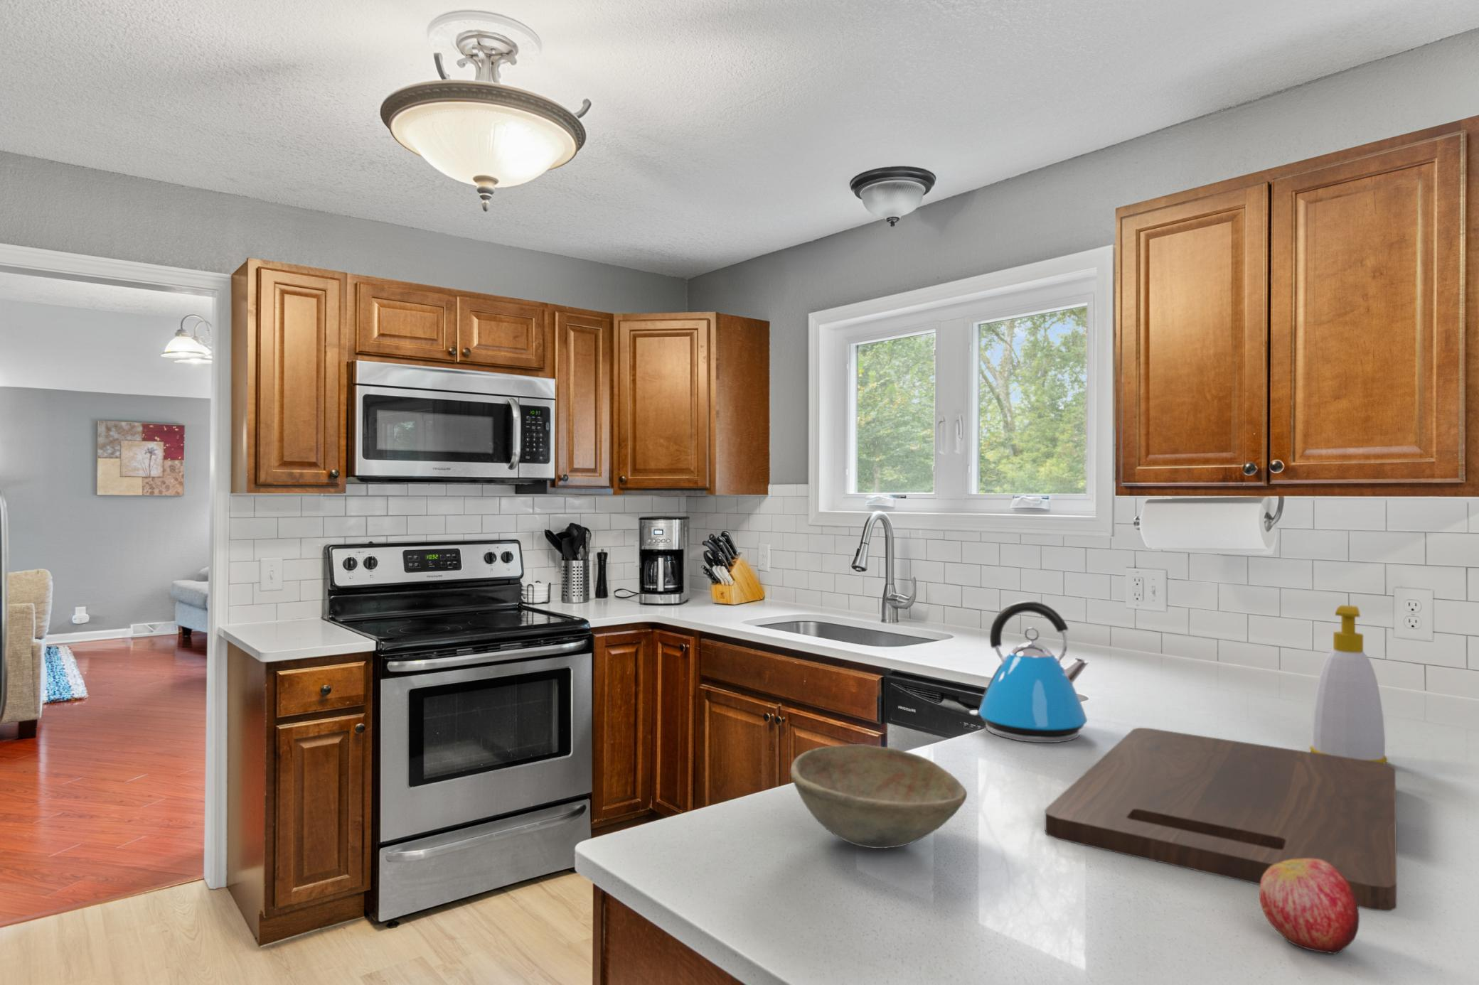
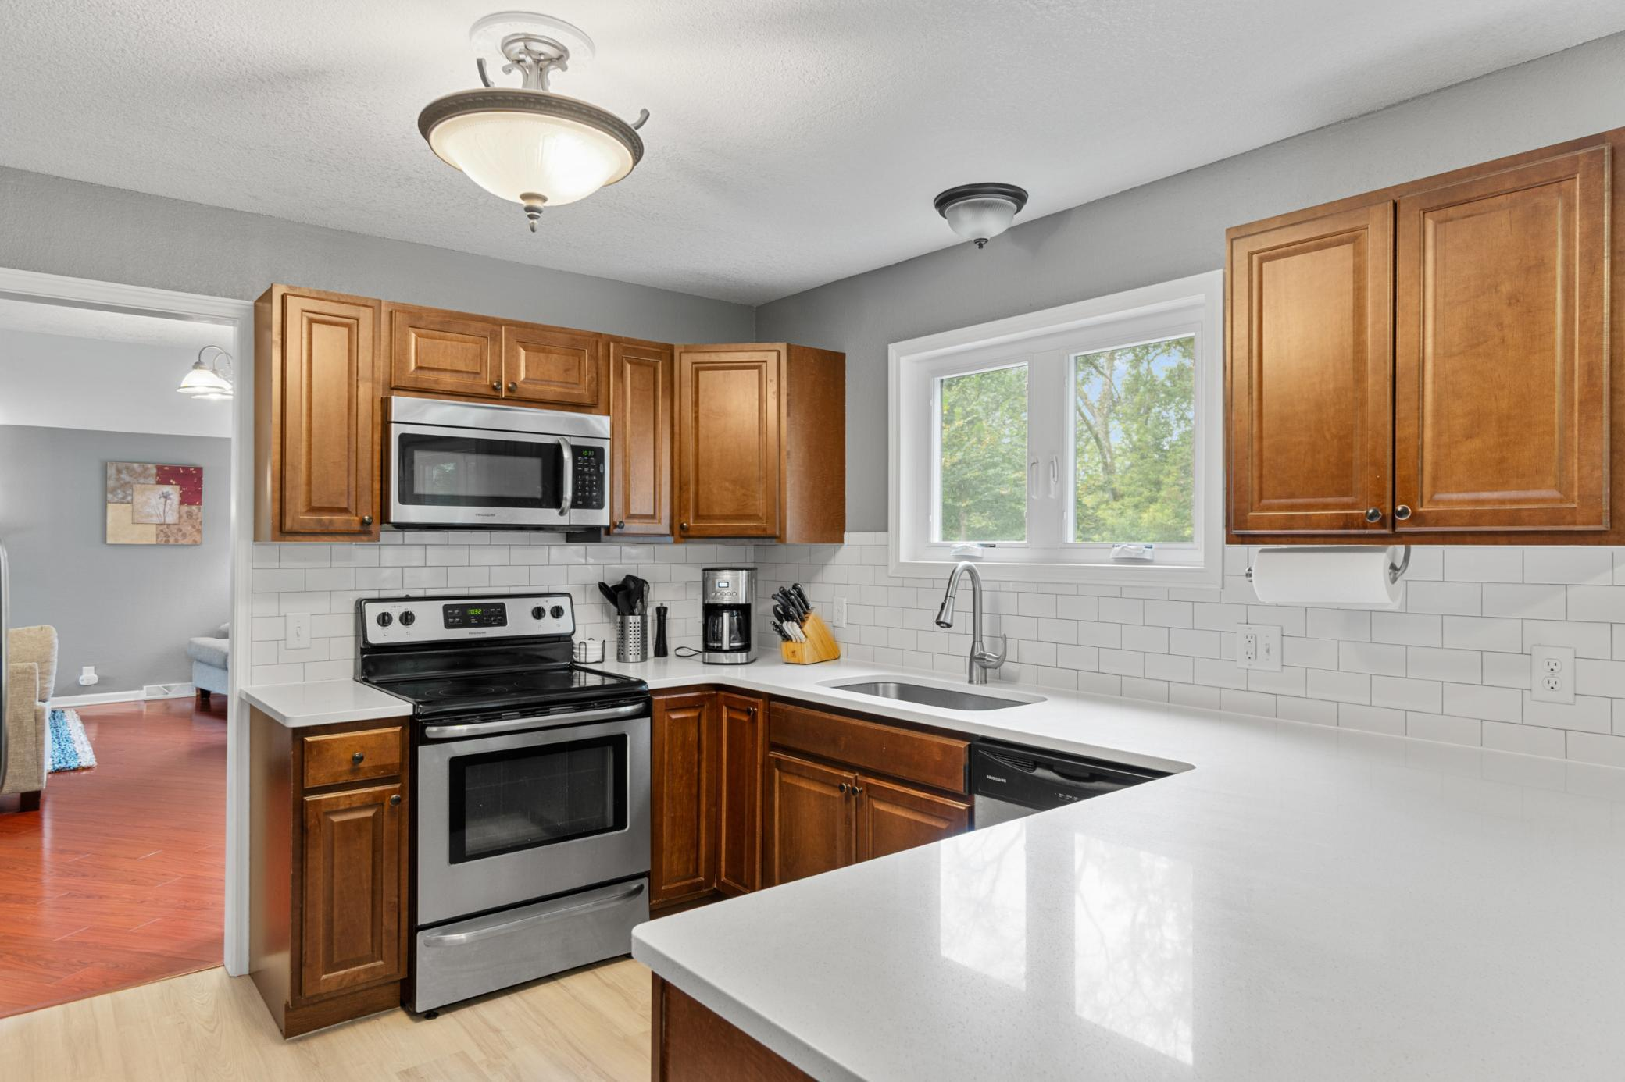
- soap bottle [1309,605,1389,764]
- cutting board [1045,727,1398,912]
- apple [1259,859,1360,955]
- kettle [969,600,1090,743]
- bowl [790,743,968,850]
